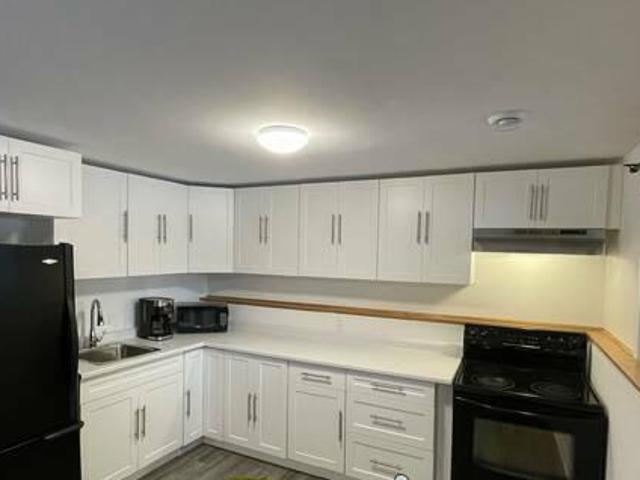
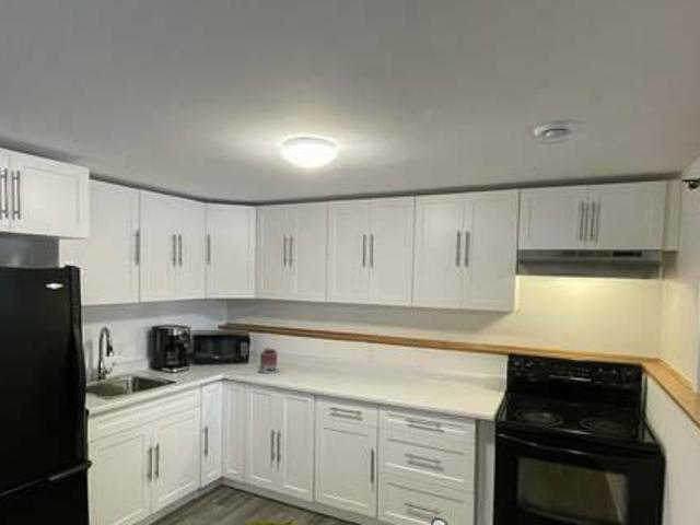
+ succulent planter [257,347,280,375]
